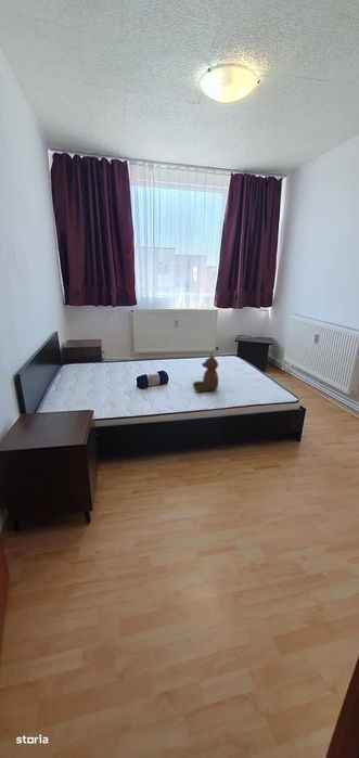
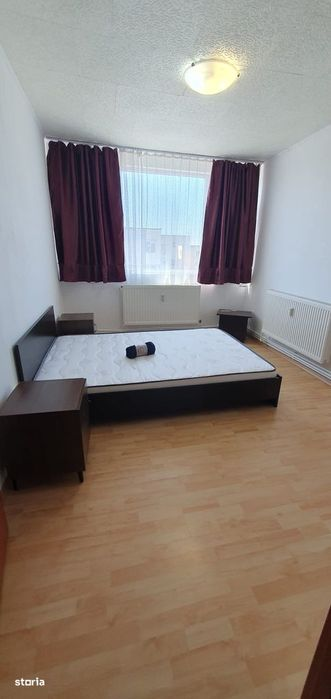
- teddy bear [192,352,219,394]
